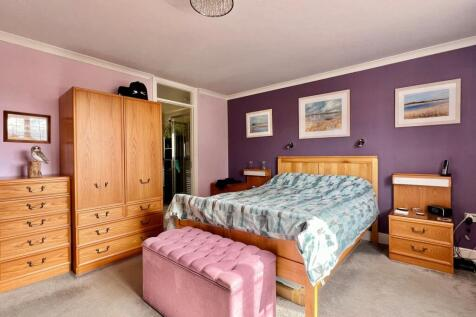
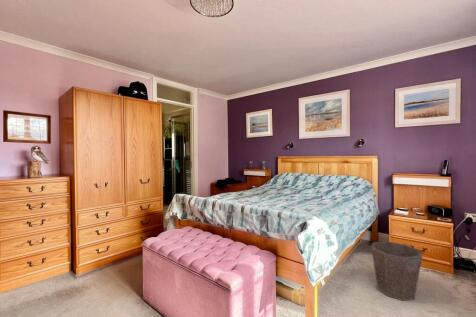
+ waste bin [370,240,423,302]
